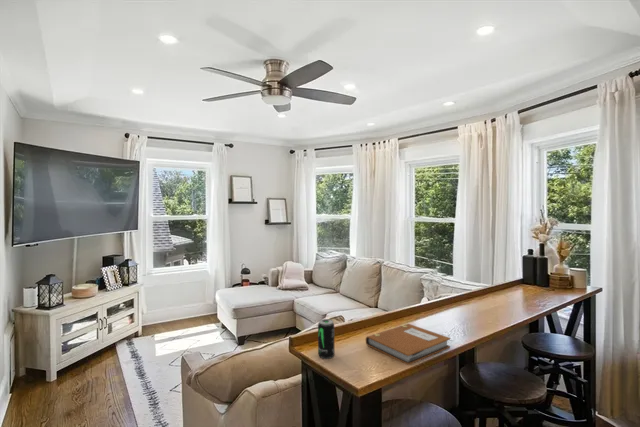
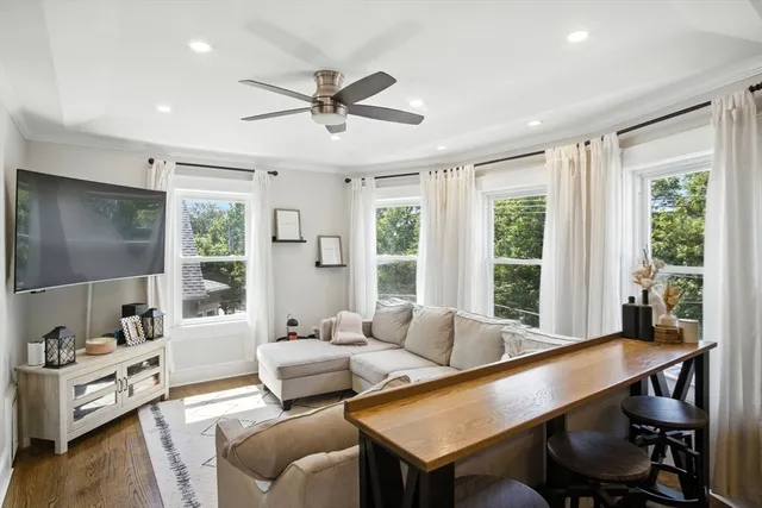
- beverage can [317,318,336,359]
- notebook [365,323,451,366]
